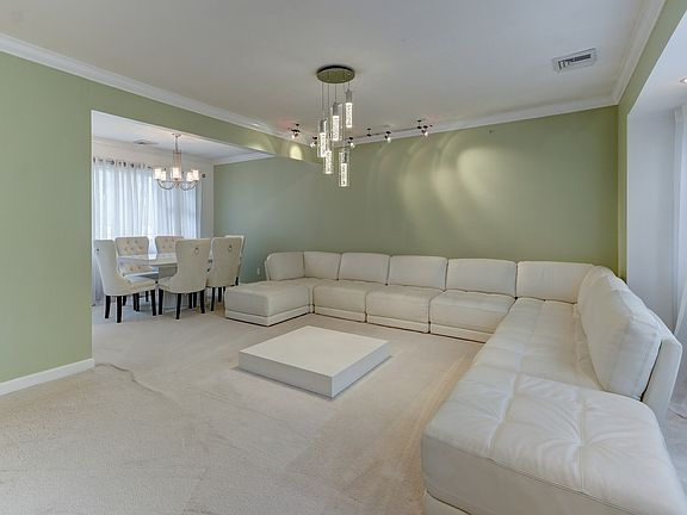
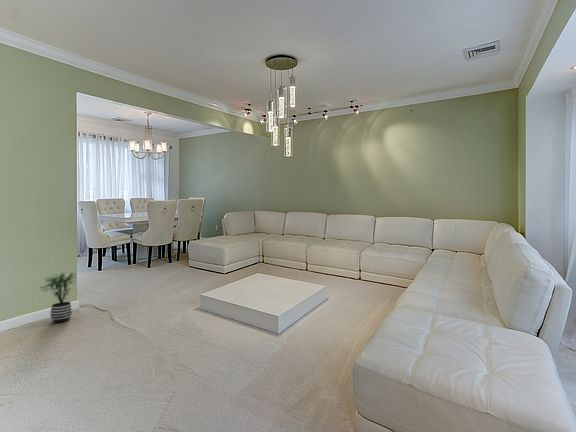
+ potted plant [38,271,77,324]
